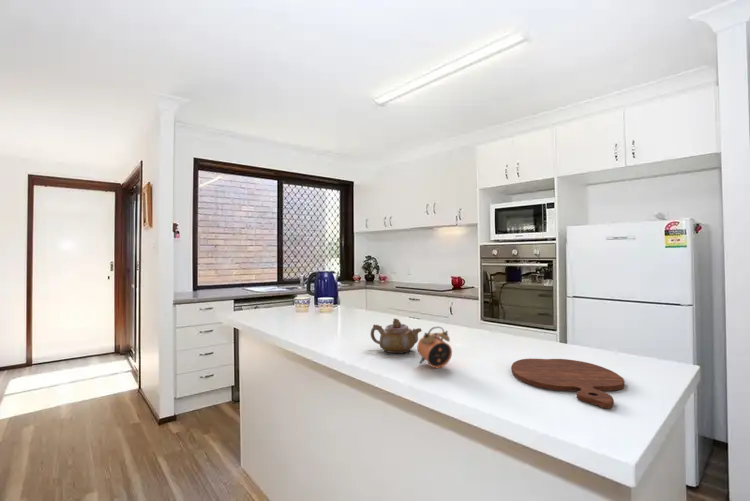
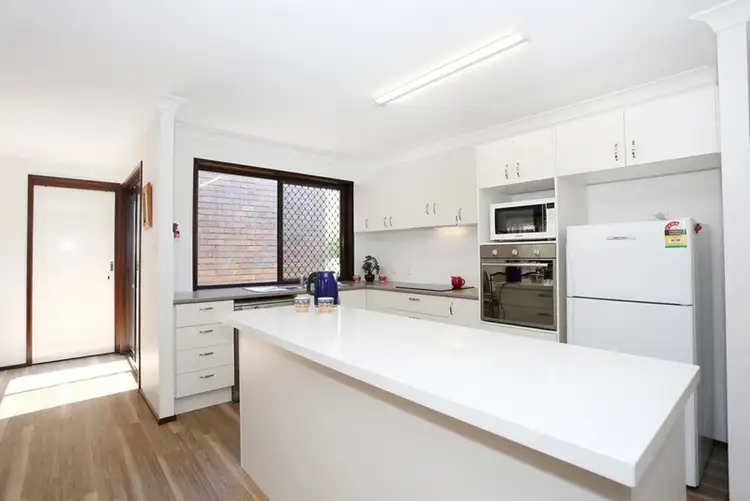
- alarm clock [416,326,453,369]
- teapot [370,318,423,354]
- cutting board [510,358,626,410]
